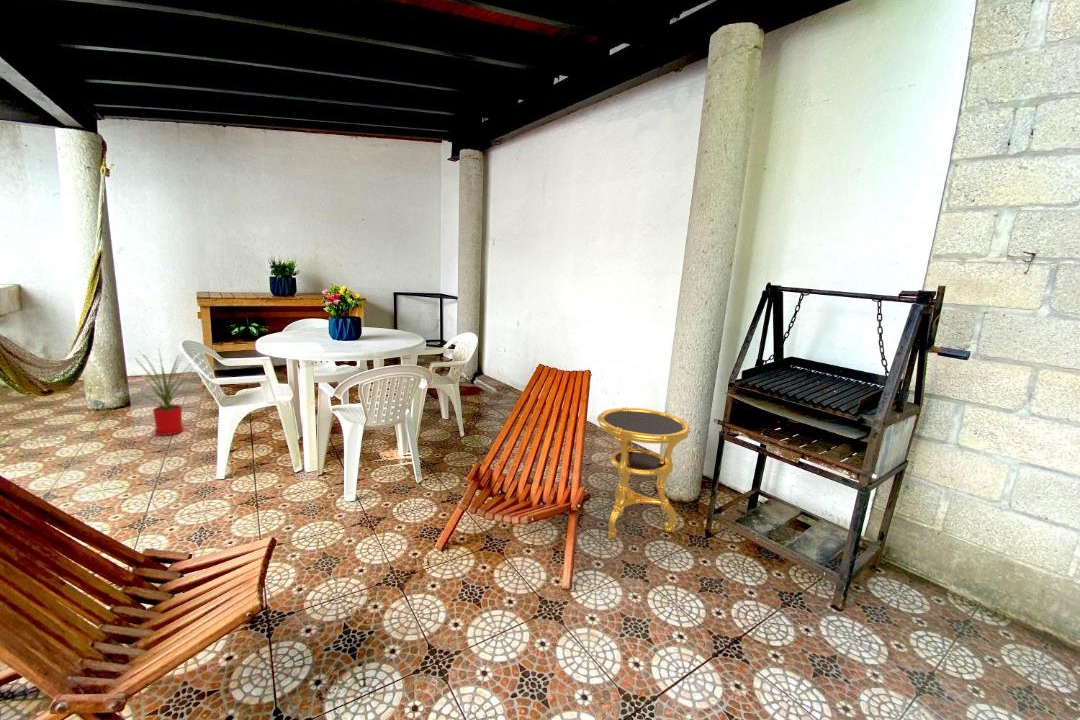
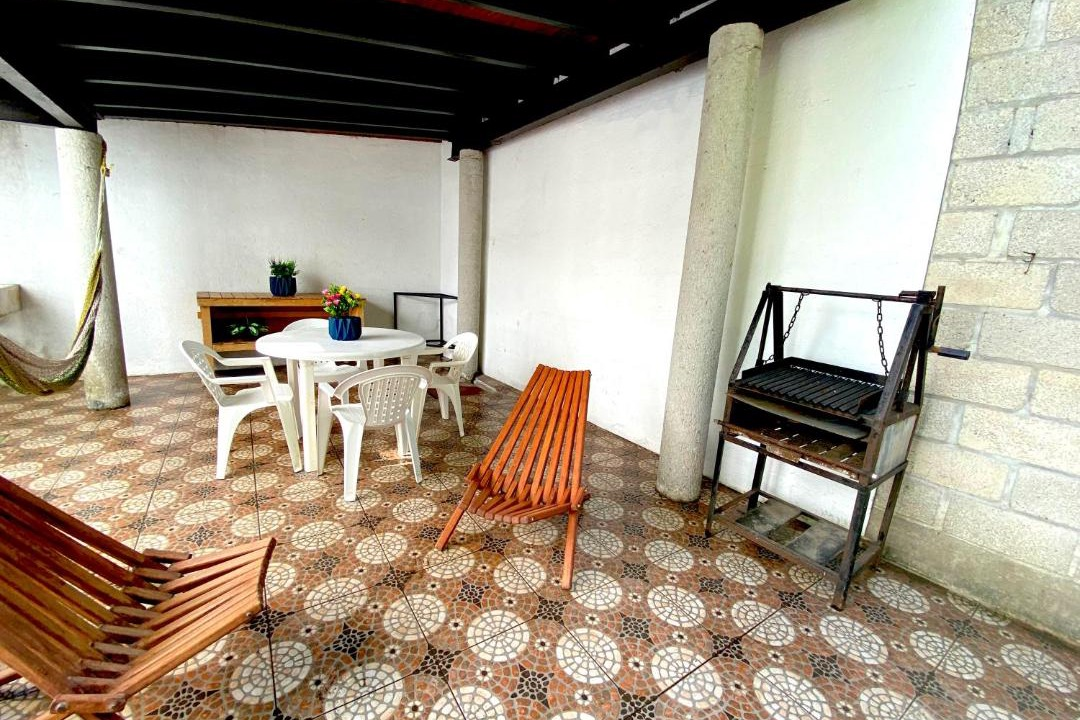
- side table [596,406,692,540]
- house plant [124,346,202,436]
